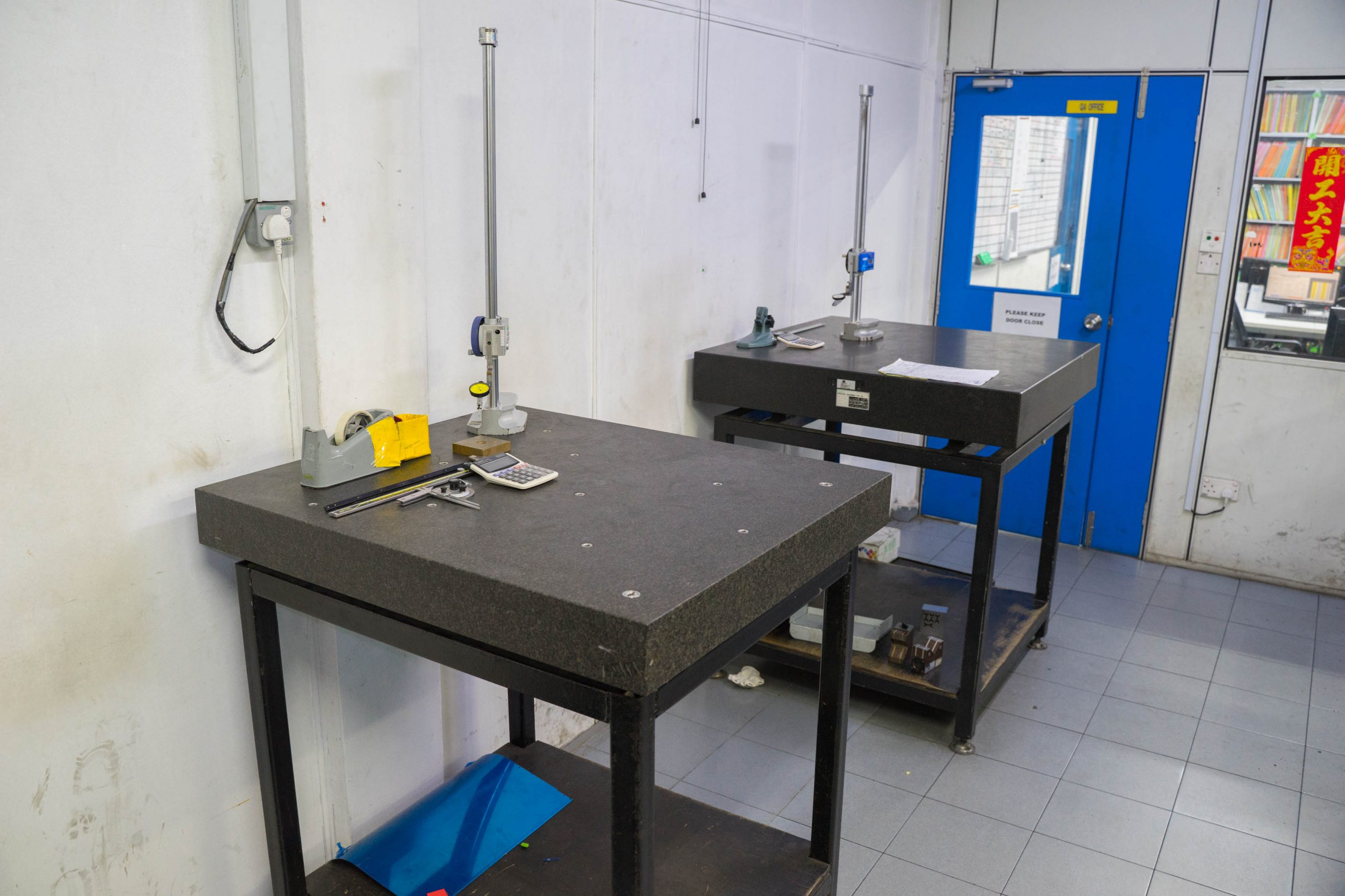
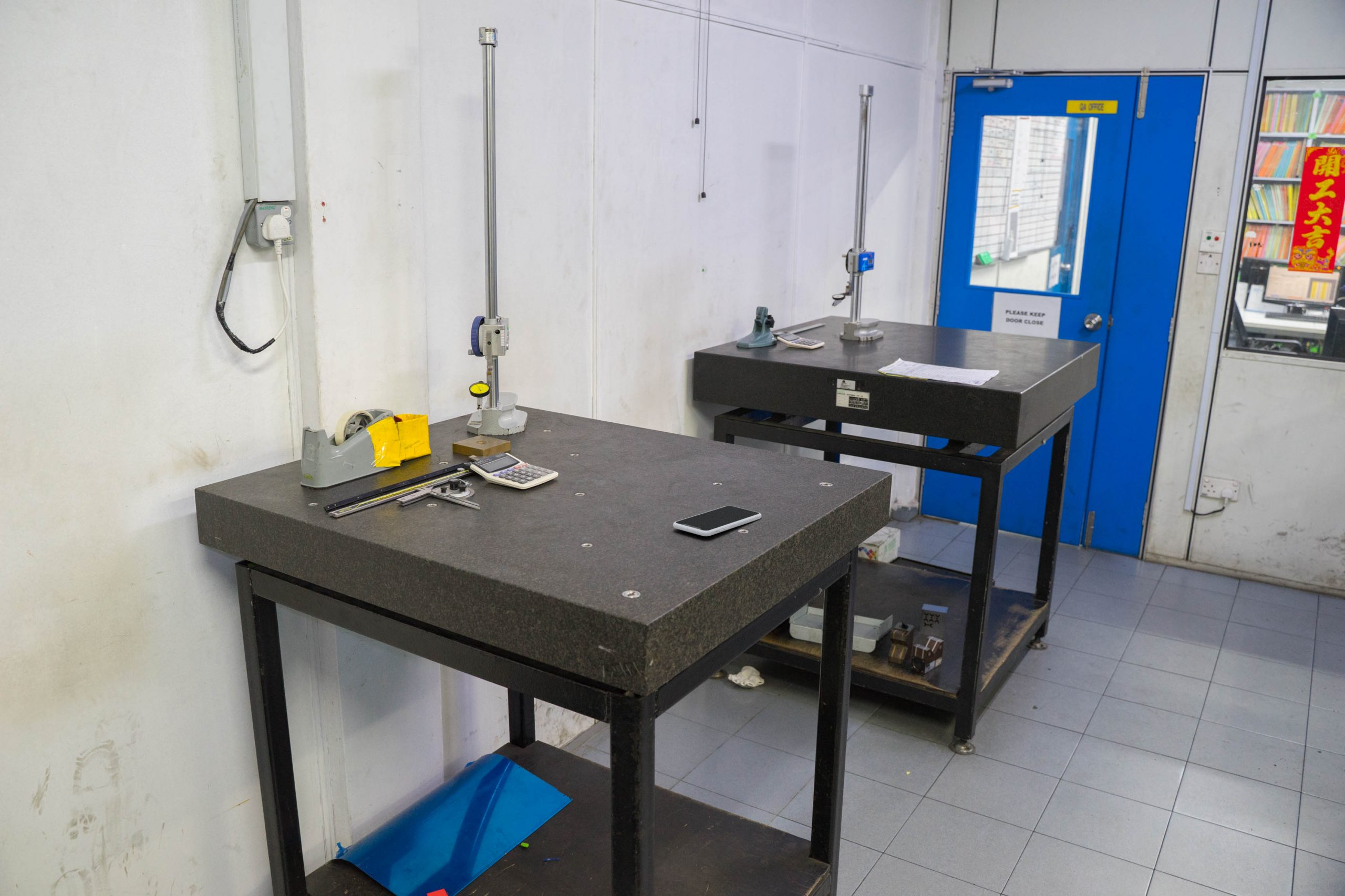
+ smartphone [673,505,762,537]
